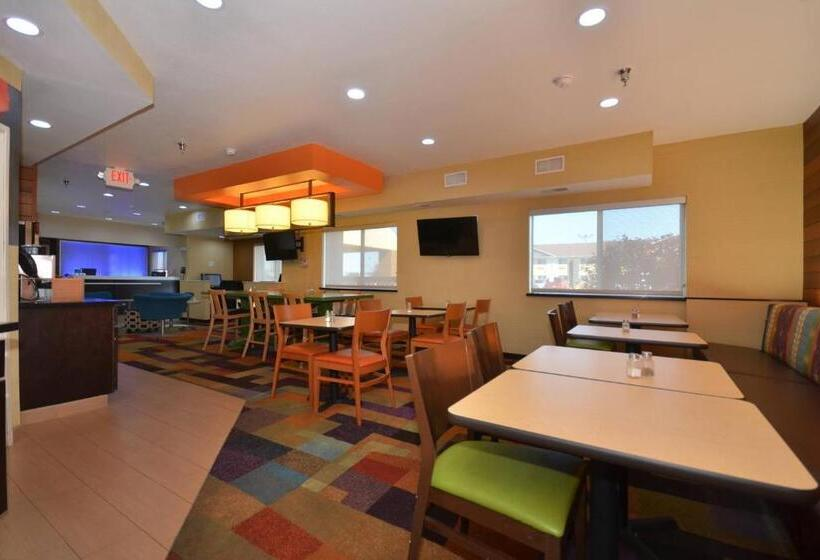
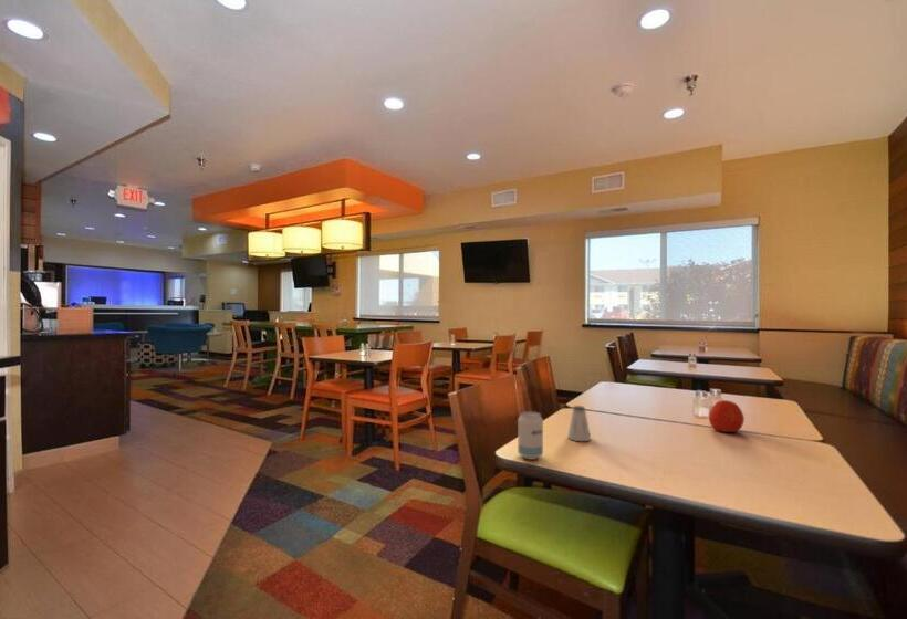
+ saltshaker [566,405,592,442]
+ beverage can [517,410,544,461]
+ apple [708,399,746,433]
